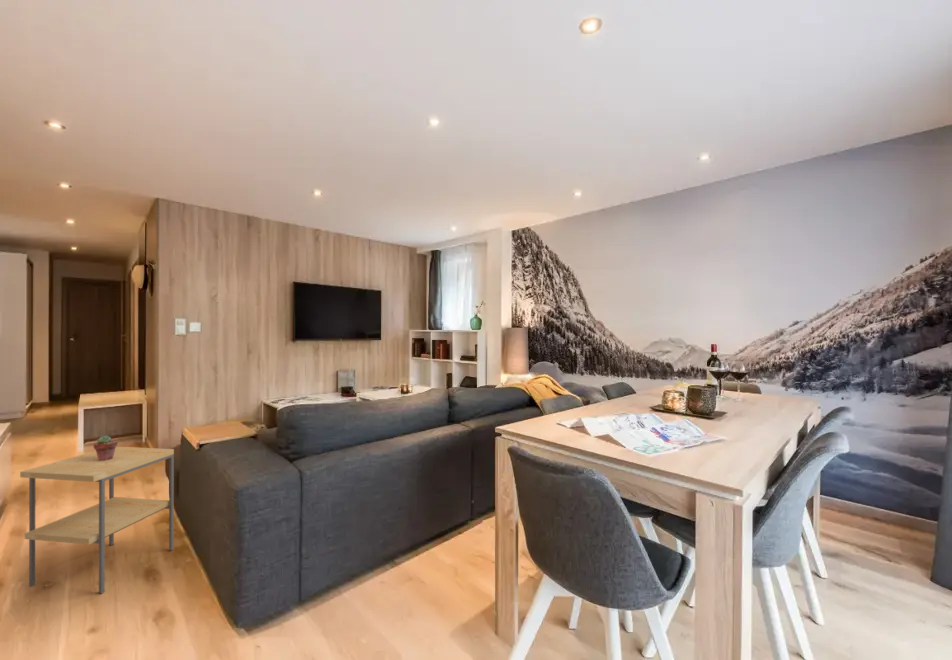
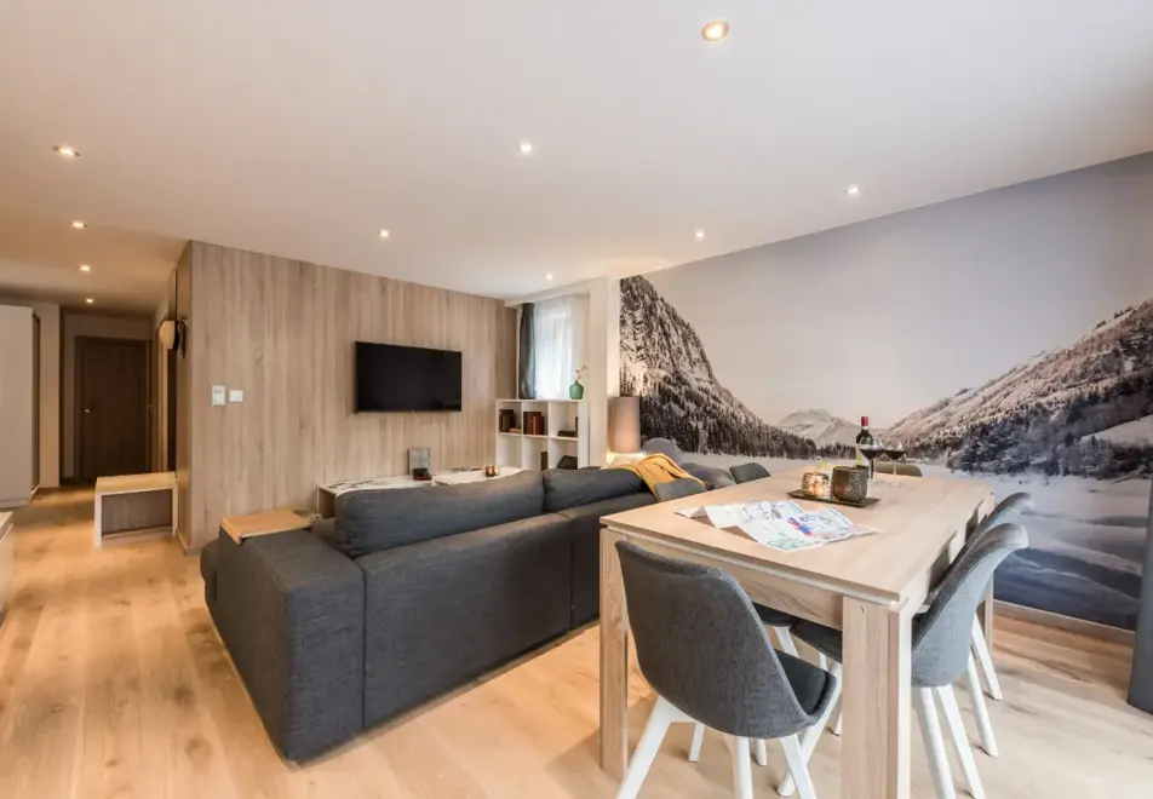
- side table [19,446,175,594]
- potted succulent [92,435,119,461]
